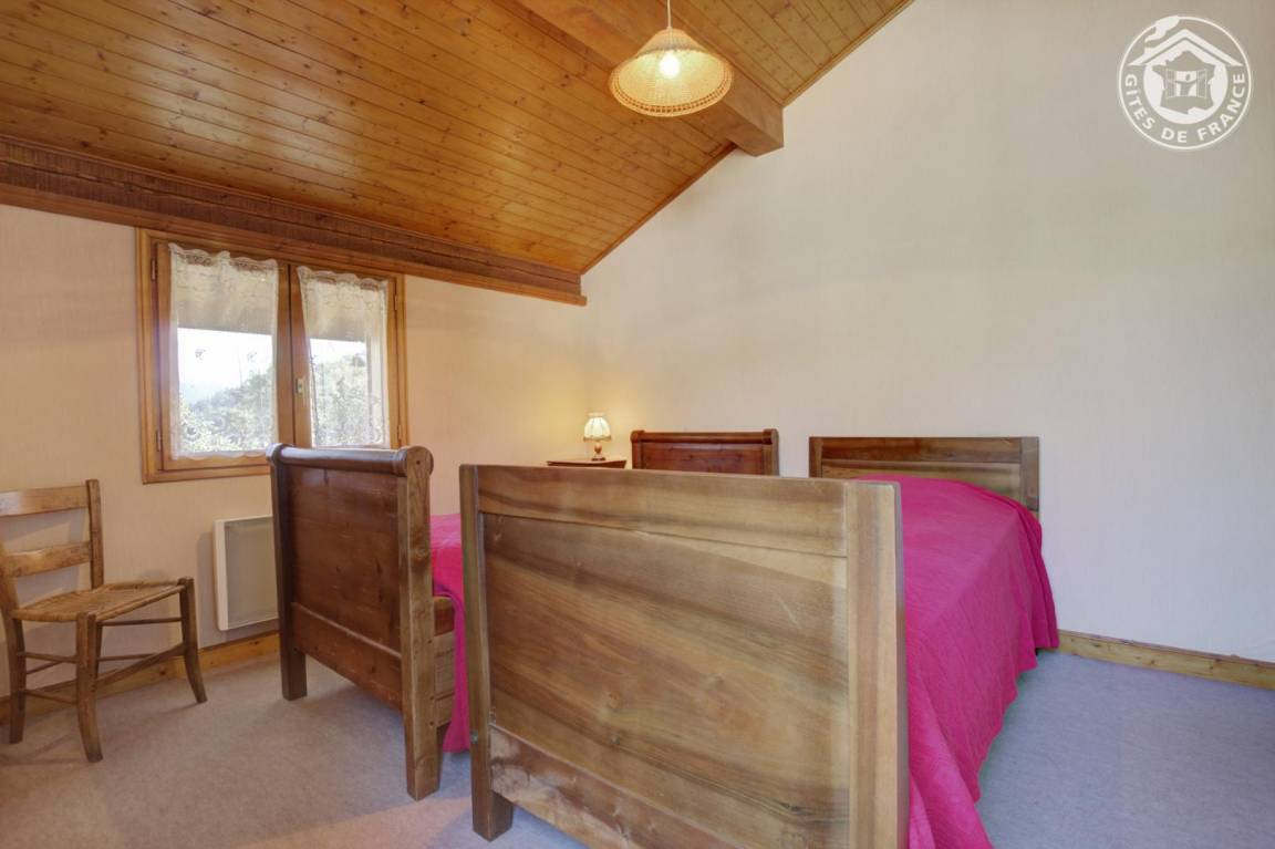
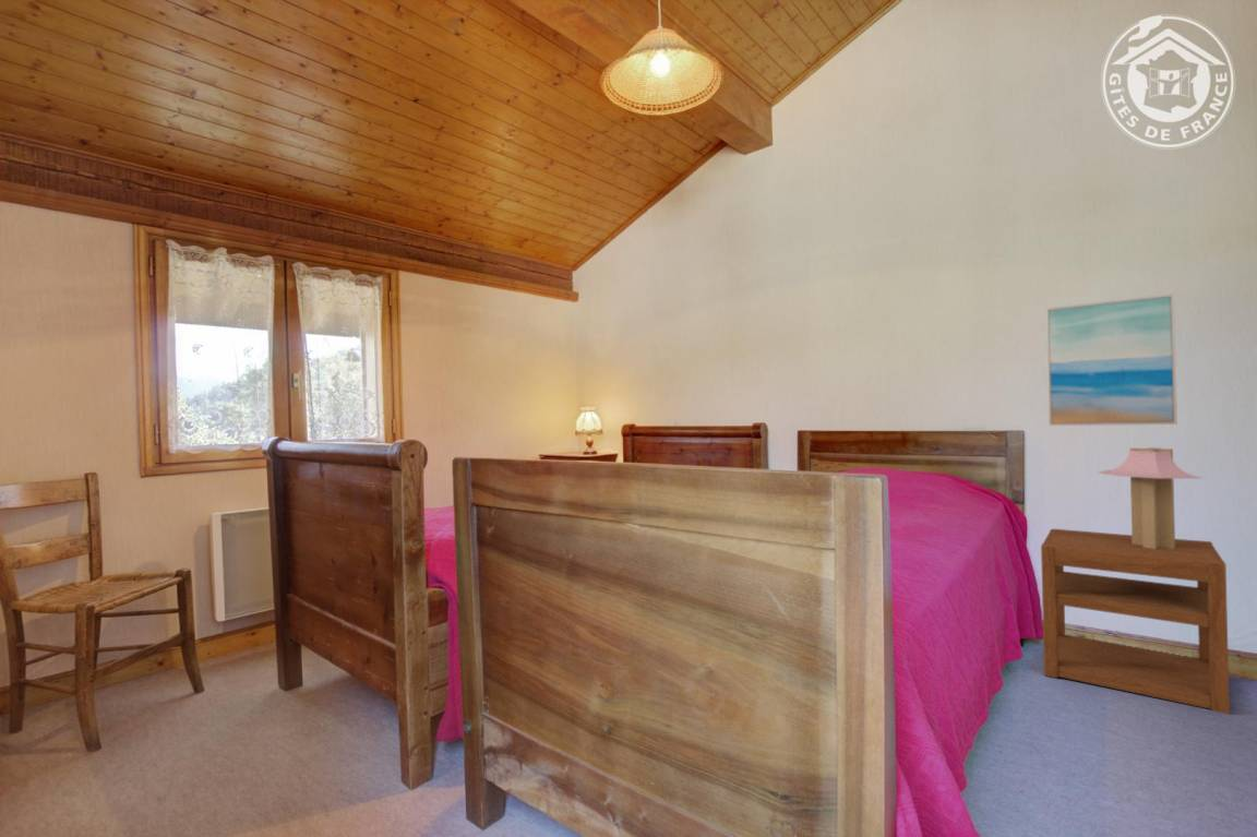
+ table lamp [1097,446,1202,549]
+ wall art [1044,292,1178,427]
+ nightstand [1040,528,1231,716]
